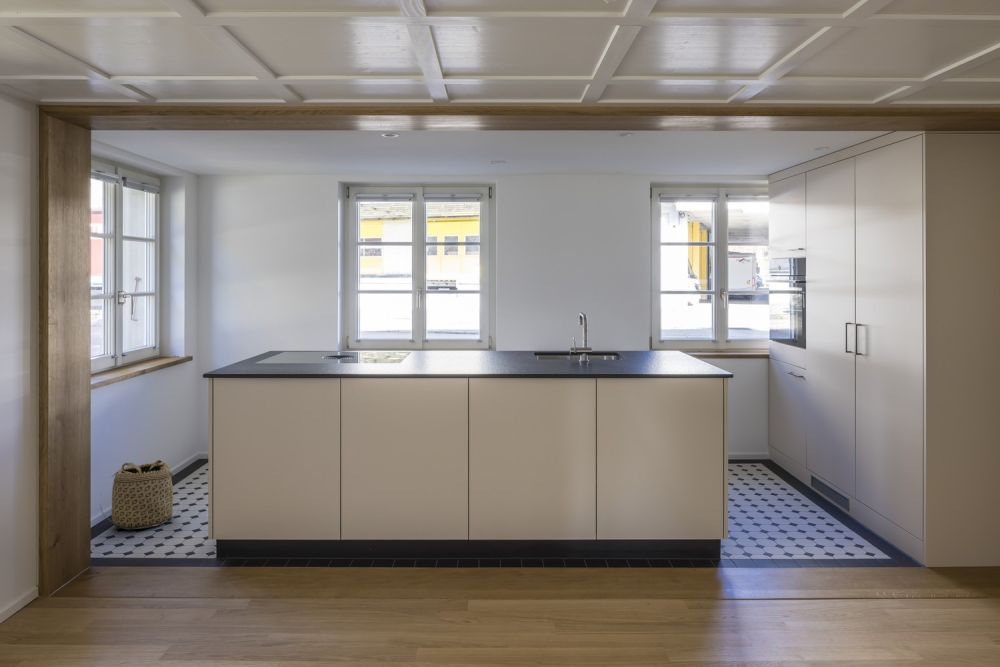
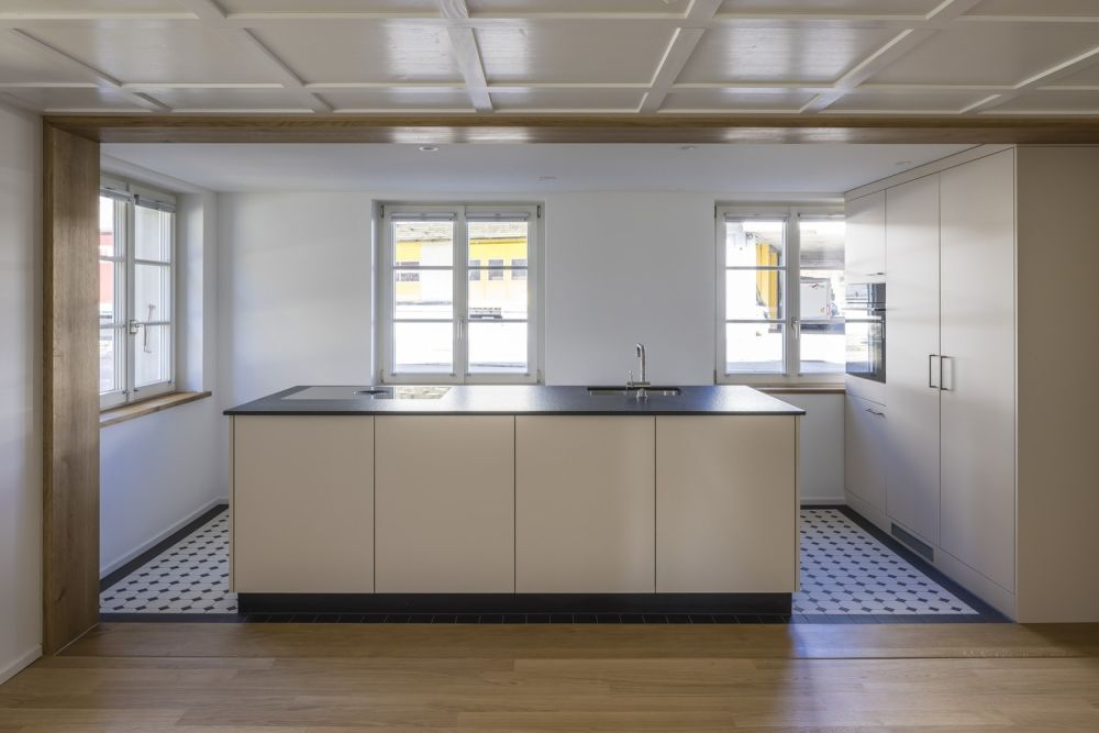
- basket [99,459,180,530]
